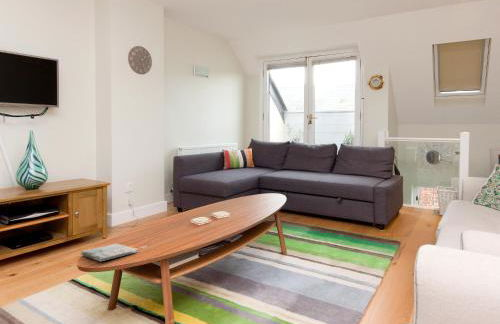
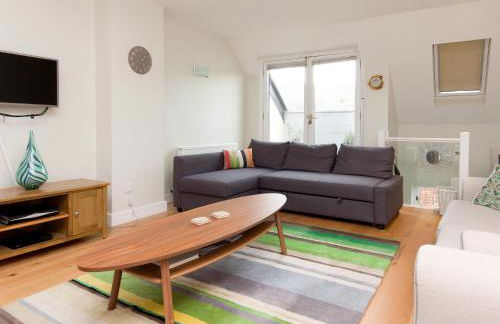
- magazine [79,243,148,262]
